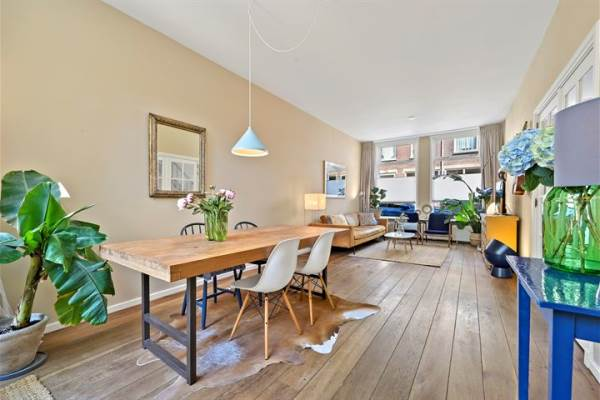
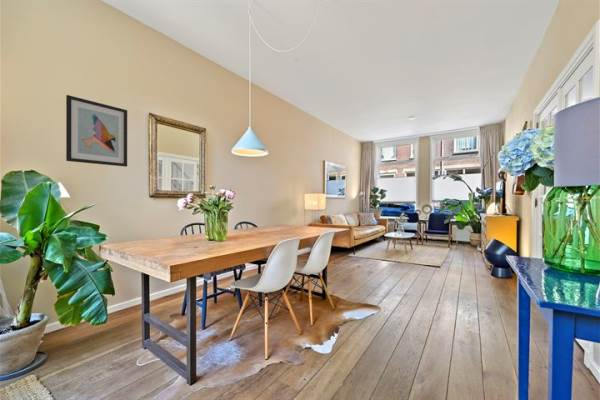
+ wall art [65,94,128,168]
